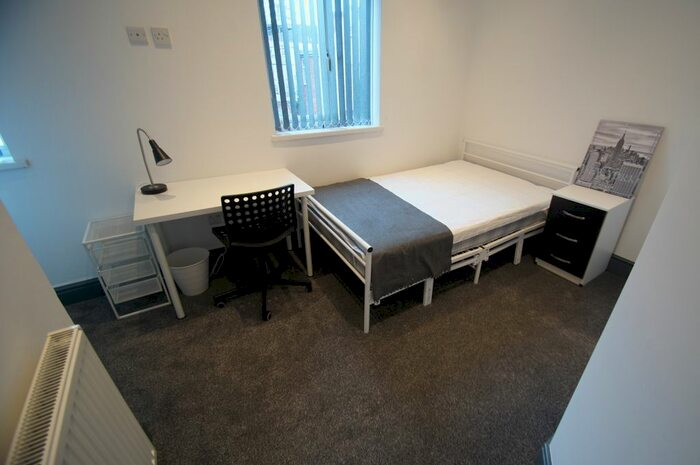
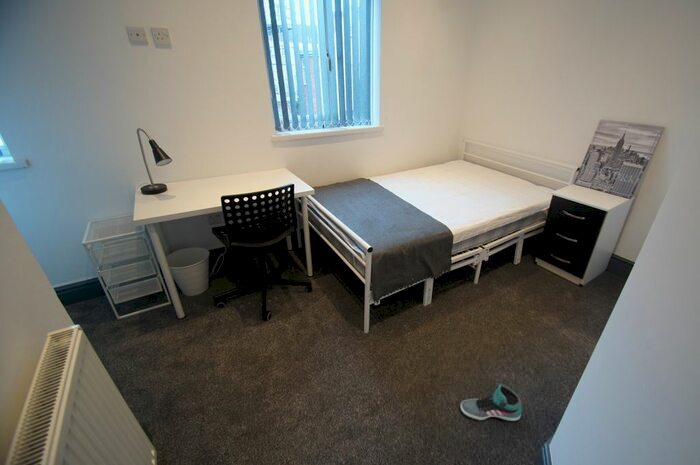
+ sneaker [459,383,523,422]
